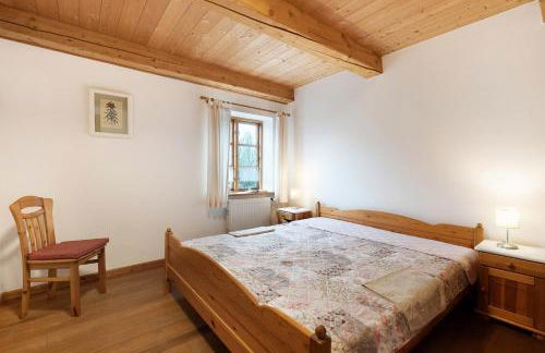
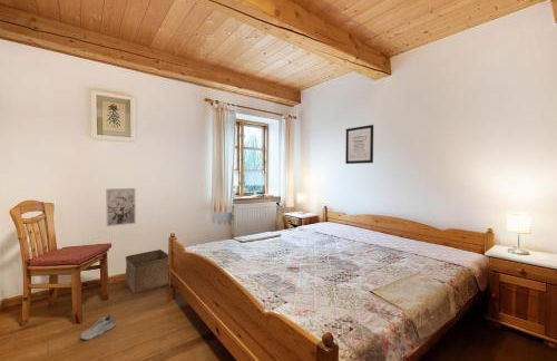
+ wall art [344,124,374,165]
+ storage bin [125,248,169,294]
+ shoe [79,313,116,341]
+ wall art [105,187,137,227]
